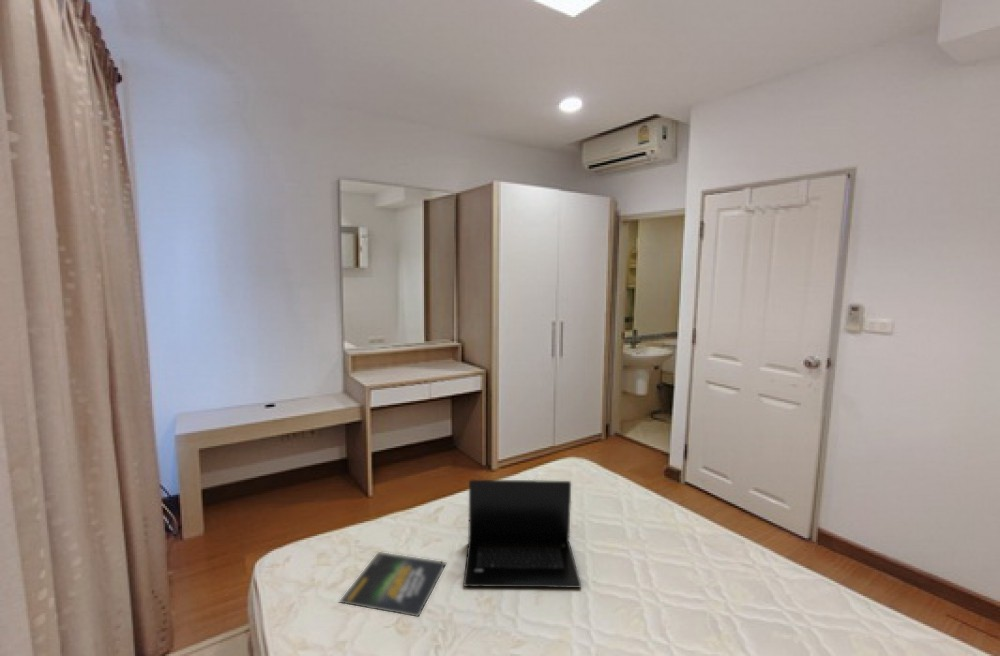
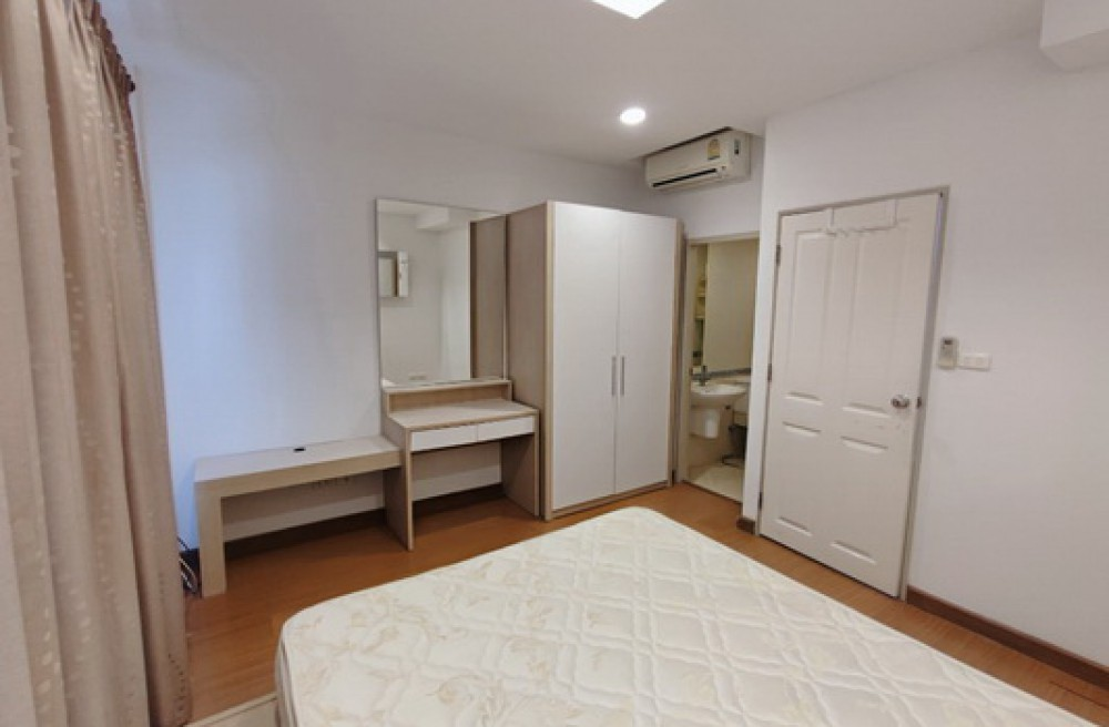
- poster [338,551,448,618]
- laptop [463,479,582,589]
